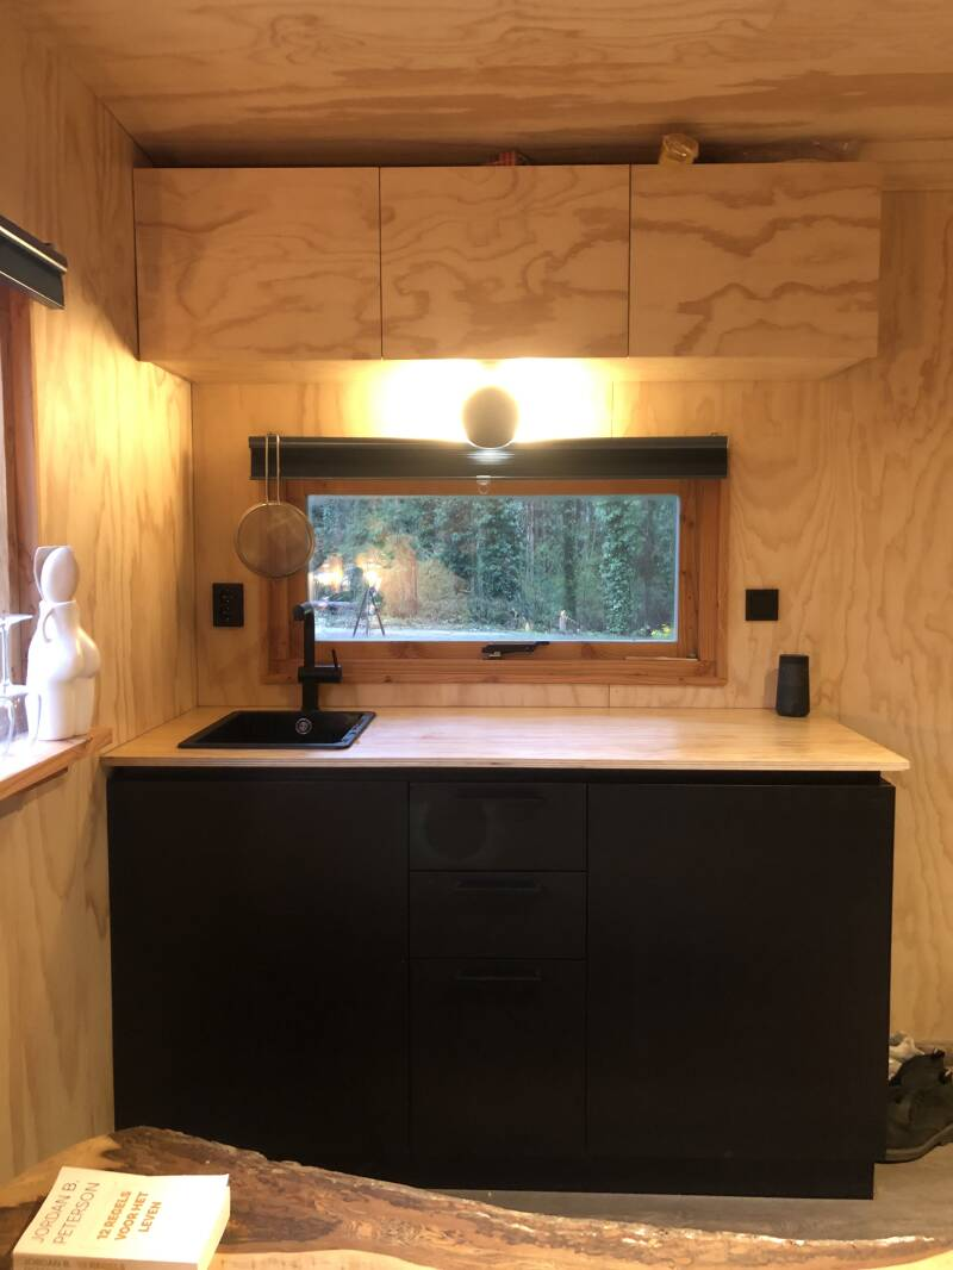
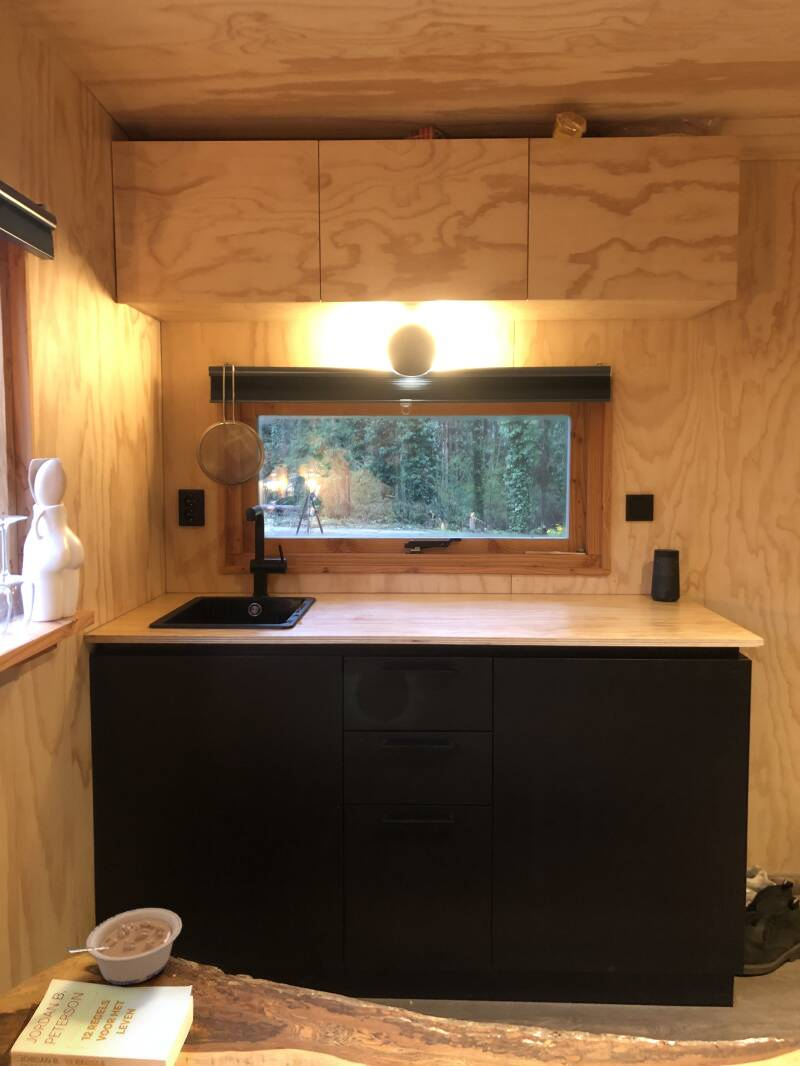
+ legume [65,907,183,986]
